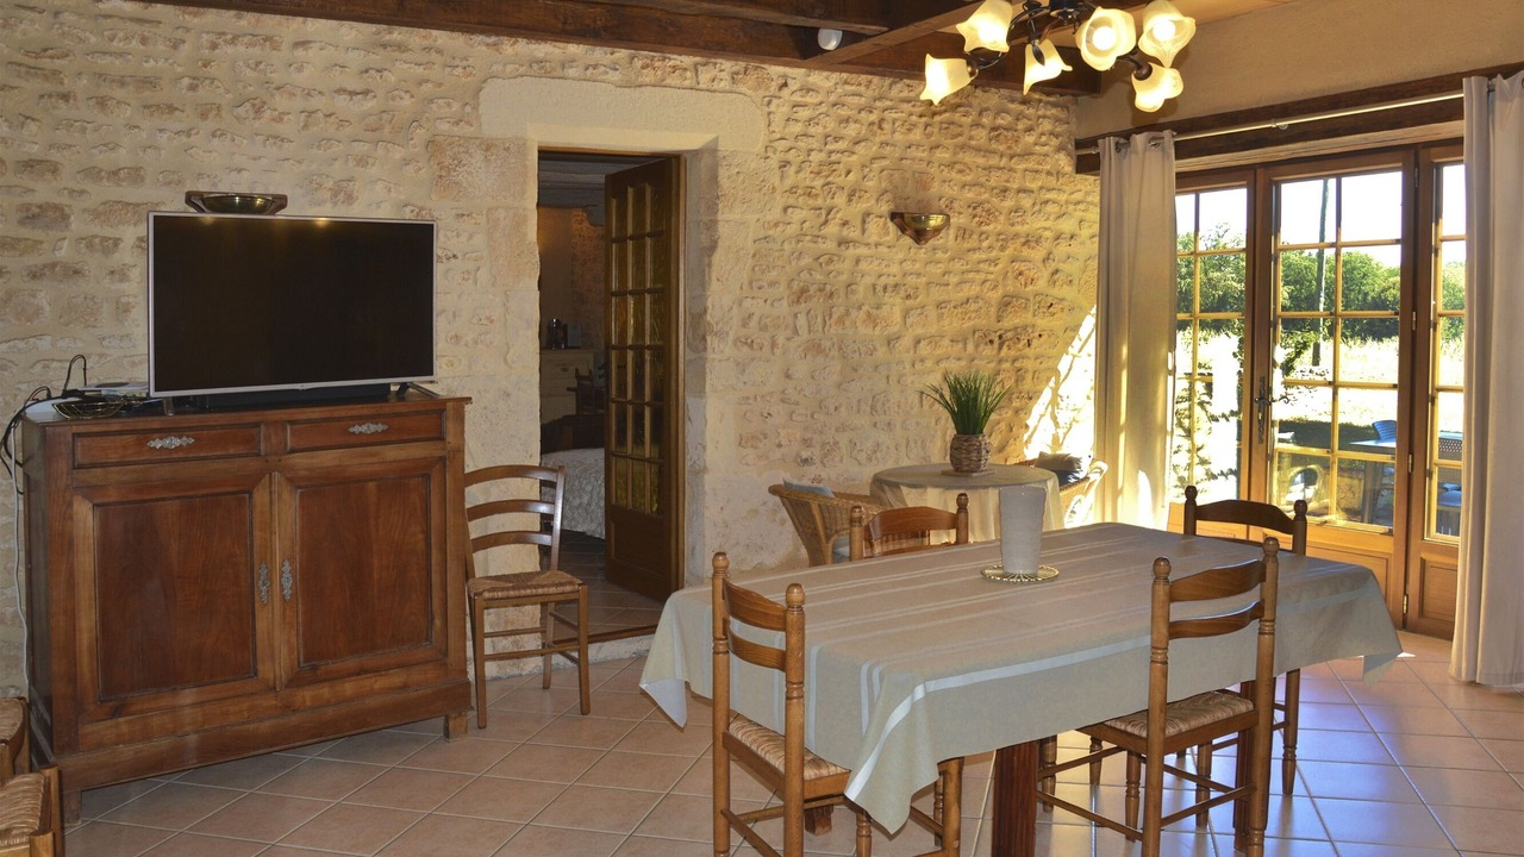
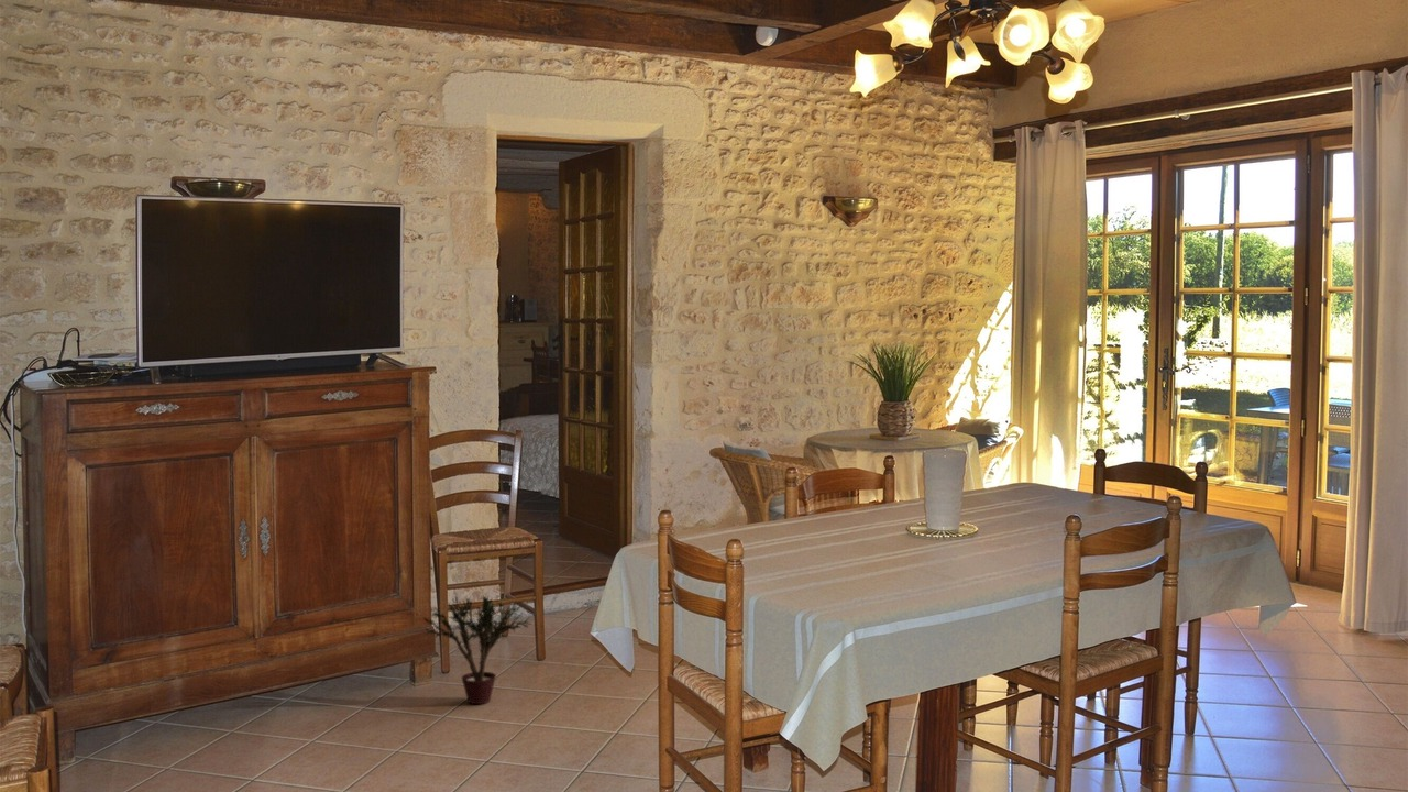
+ potted plant [421,594,531,705]
